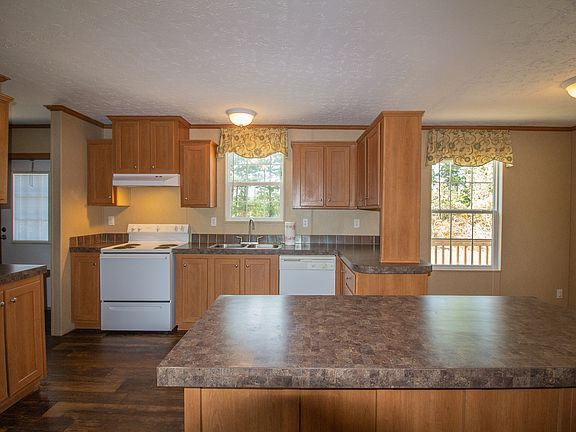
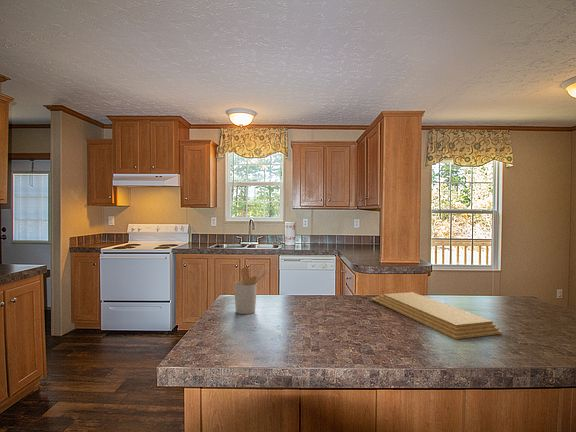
+ utensil holder [233,266,268,315]
+ cutting board [371,291,503,340]
